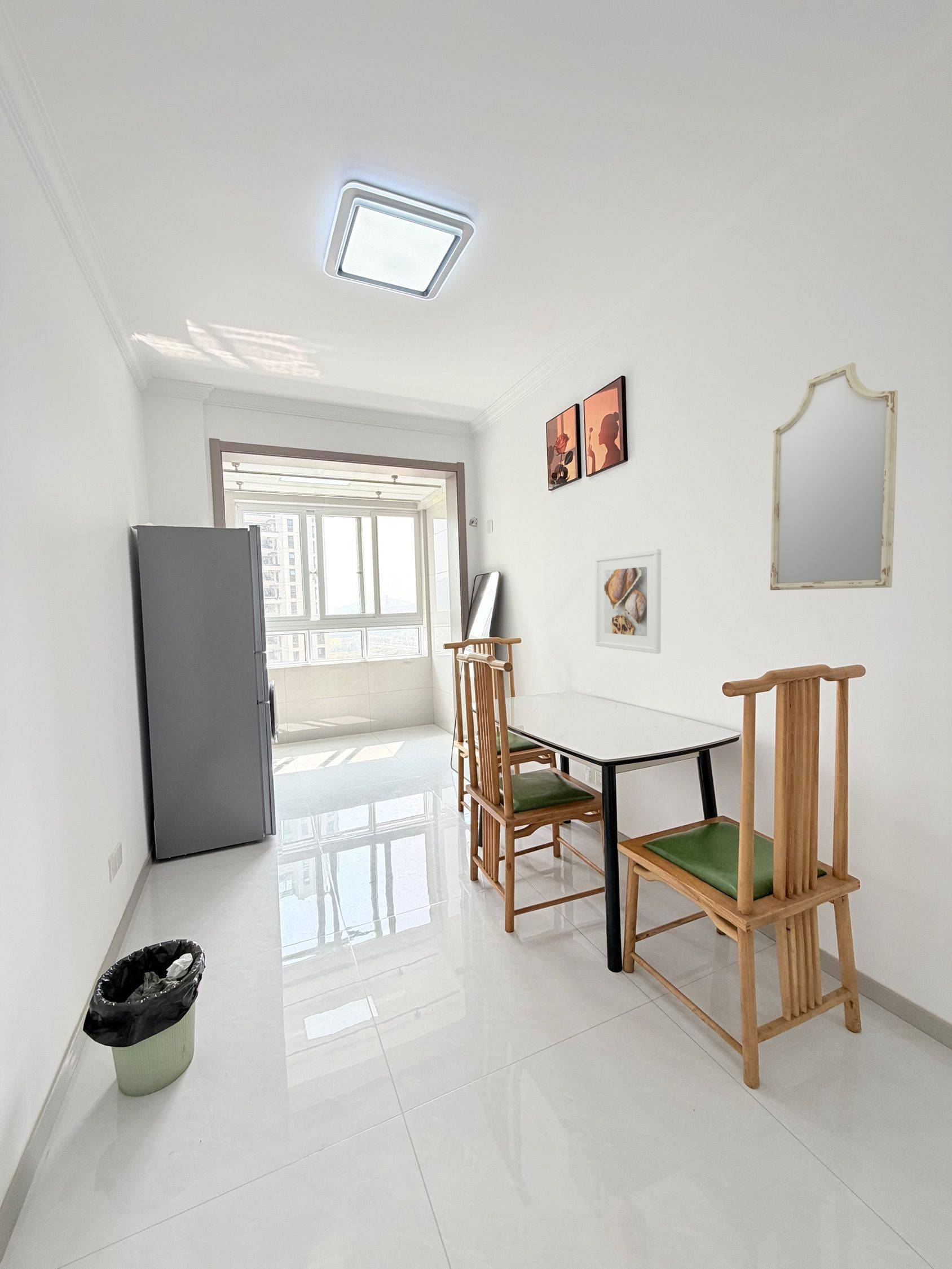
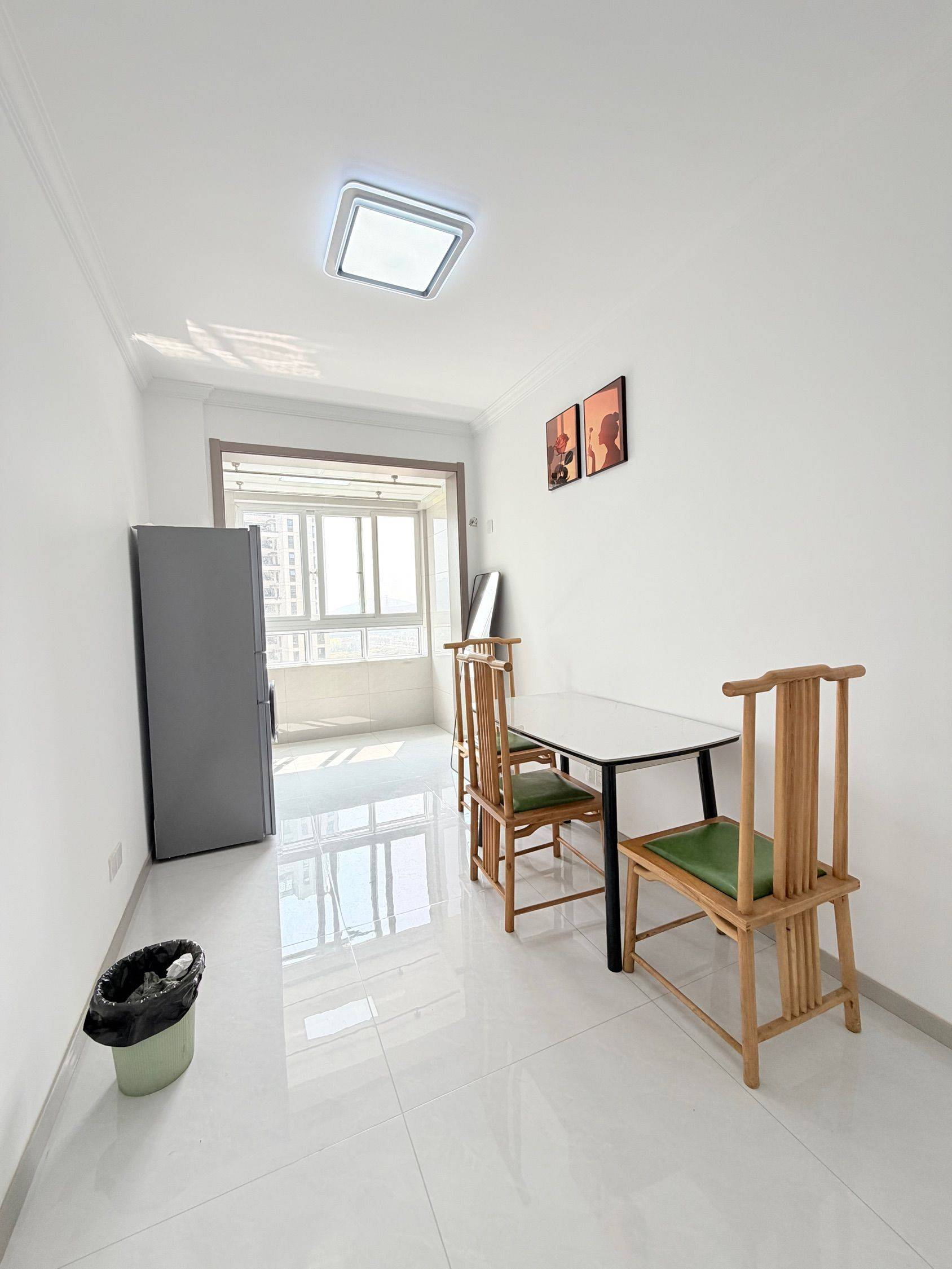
- home mirror [770,362,898,591]
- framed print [594,548,662,654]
